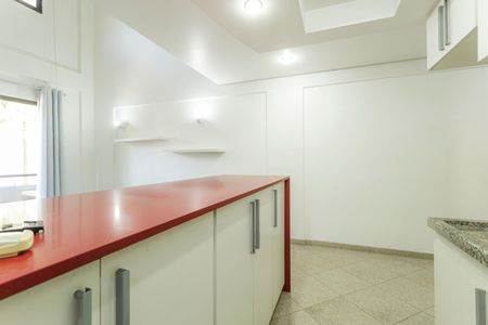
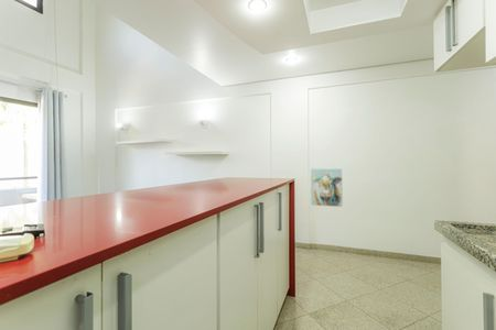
+ wall art [310,168,343,208]
